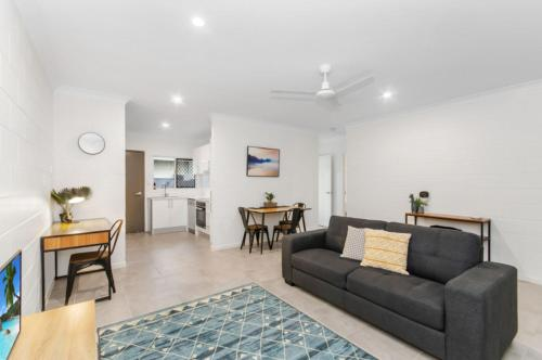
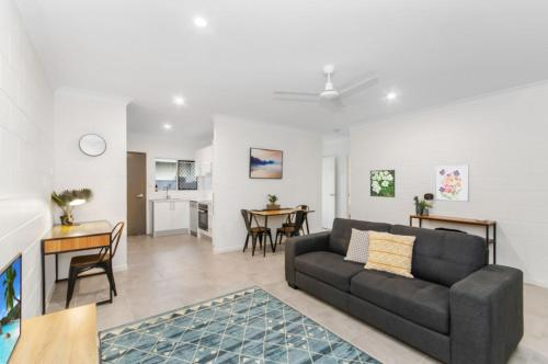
+ wall art [434,164,470,203]
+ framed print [369,169,396,198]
